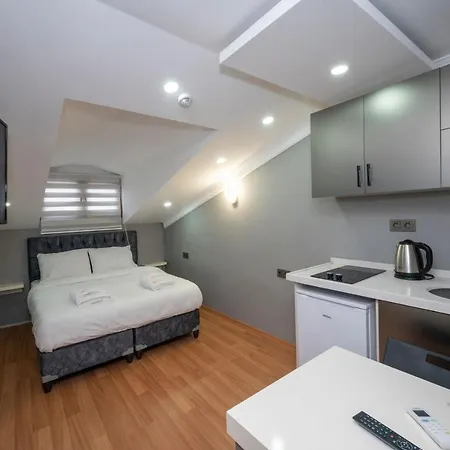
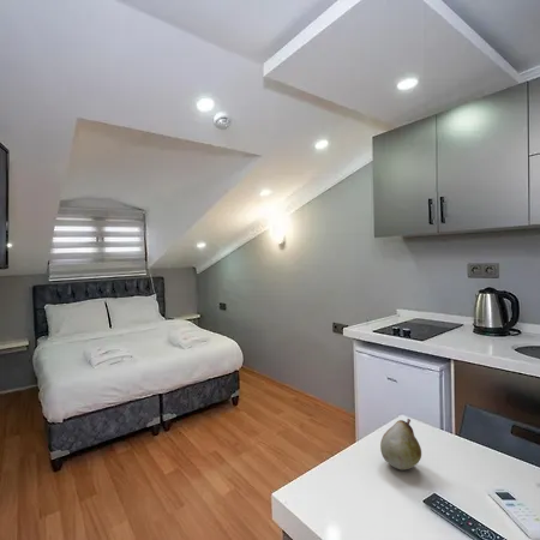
+ fruit [379,418,422,472]
